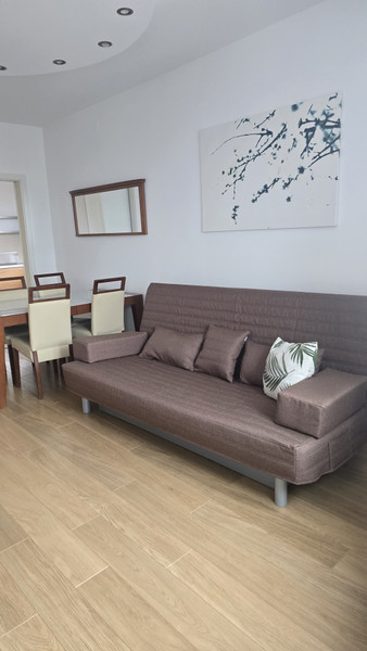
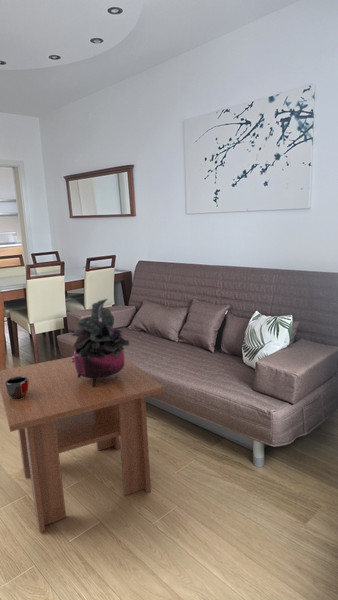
+ coffee table [0,355,165,533]
+ mug [5,376,29,399]
+ potted plant [71,298,131,387]
